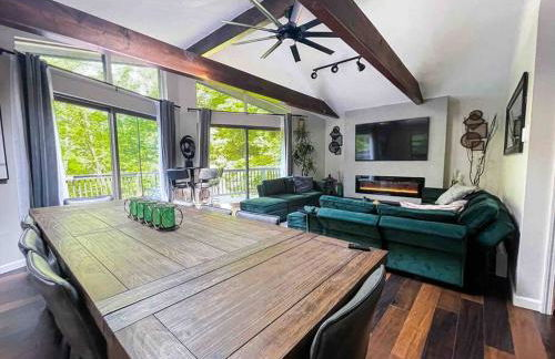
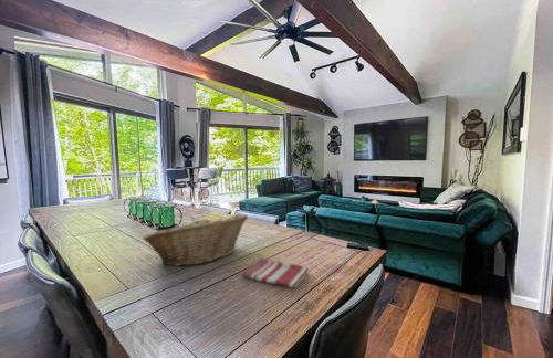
+ dish towel [241,257,310,289]
+ fruit basket [142,213,249,267]
